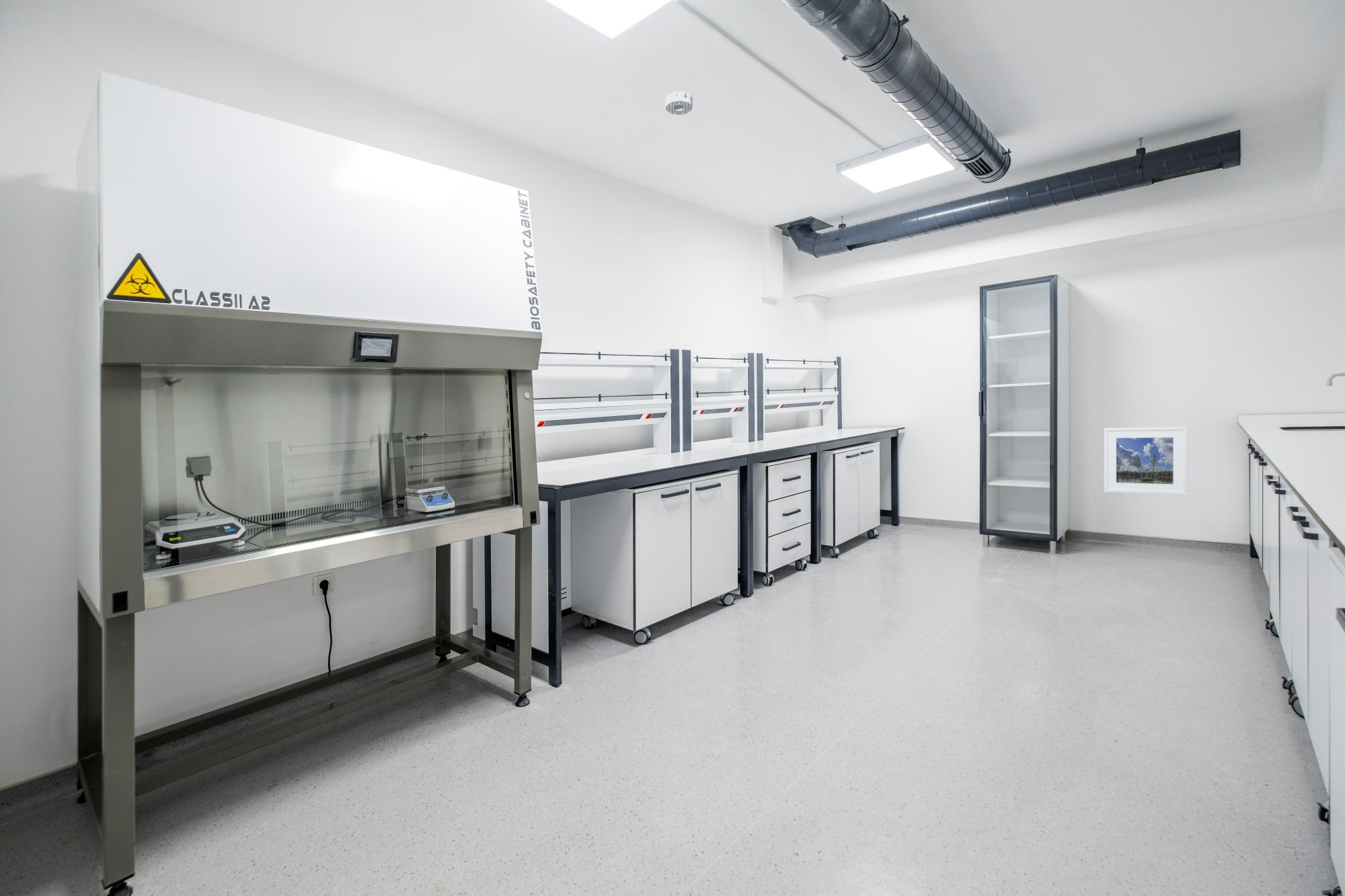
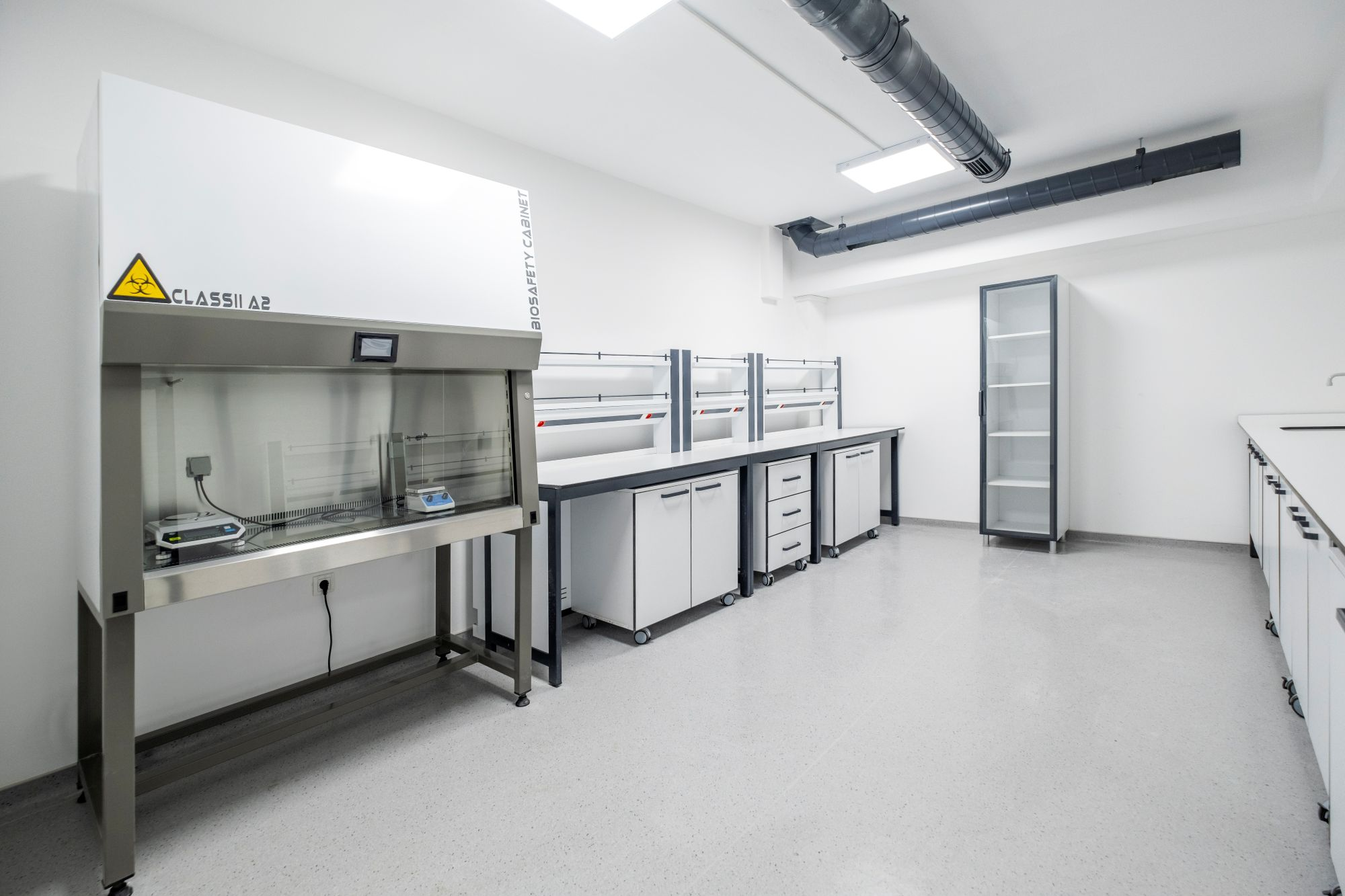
- smoke detector [665,90,693,116]
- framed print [1103,426,1188,496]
